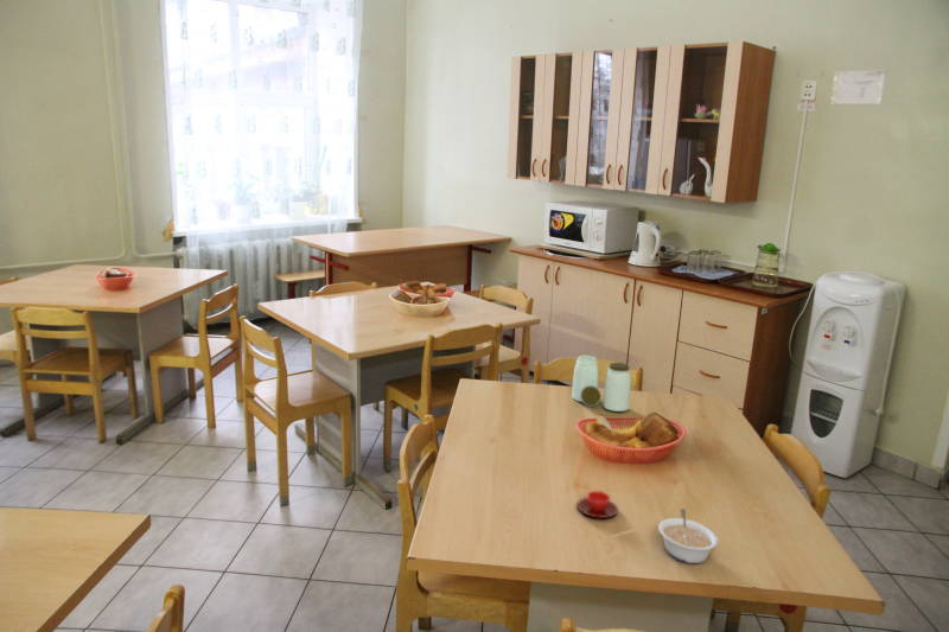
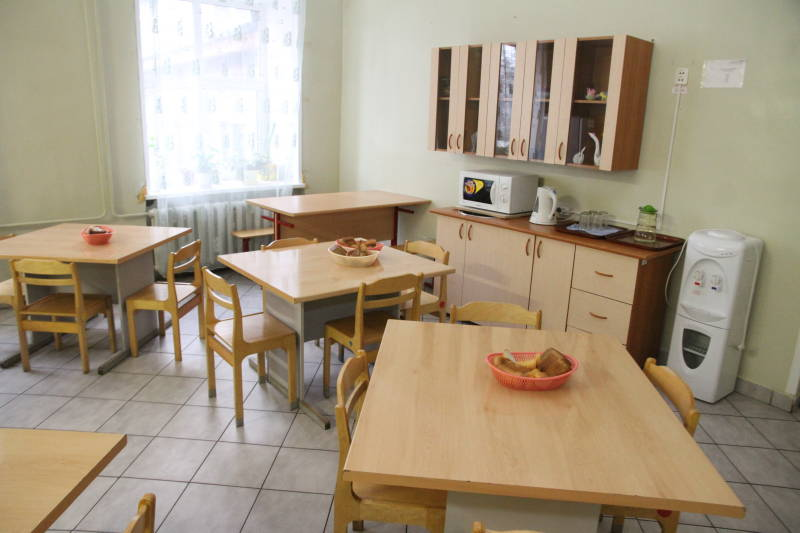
- teacup [577,490,619,519]
- jar [571,355,632,413]
- legume [657,507,719,564]
